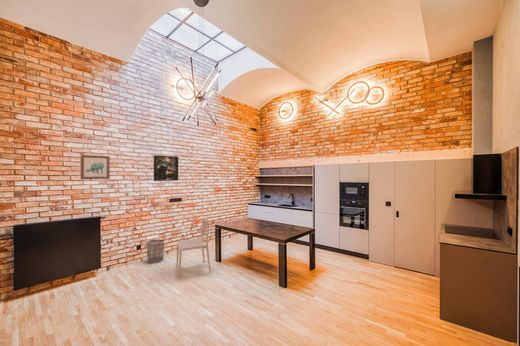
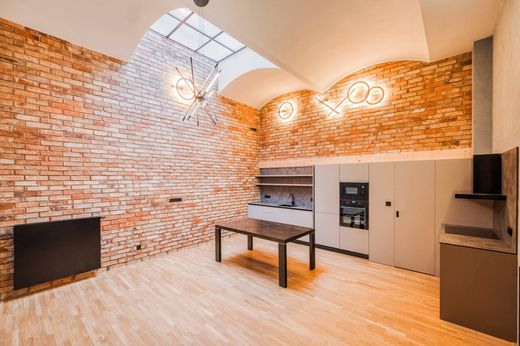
- wall art [80,154,111,180]
- chair [175,218,212,279]
- waste bin [146,238,165,264]
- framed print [153,154,179,182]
